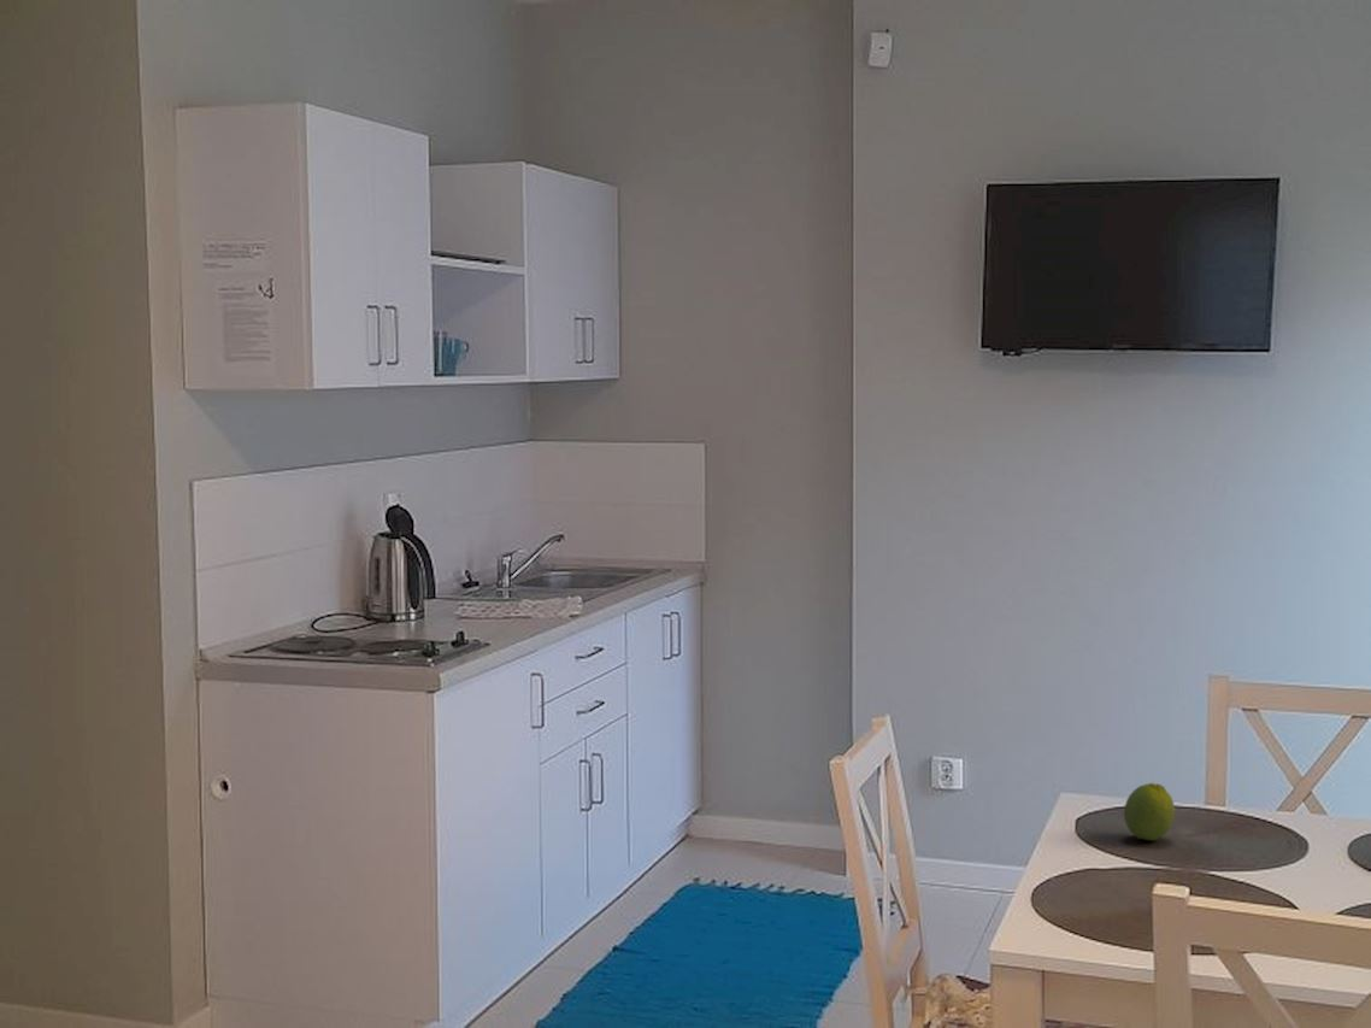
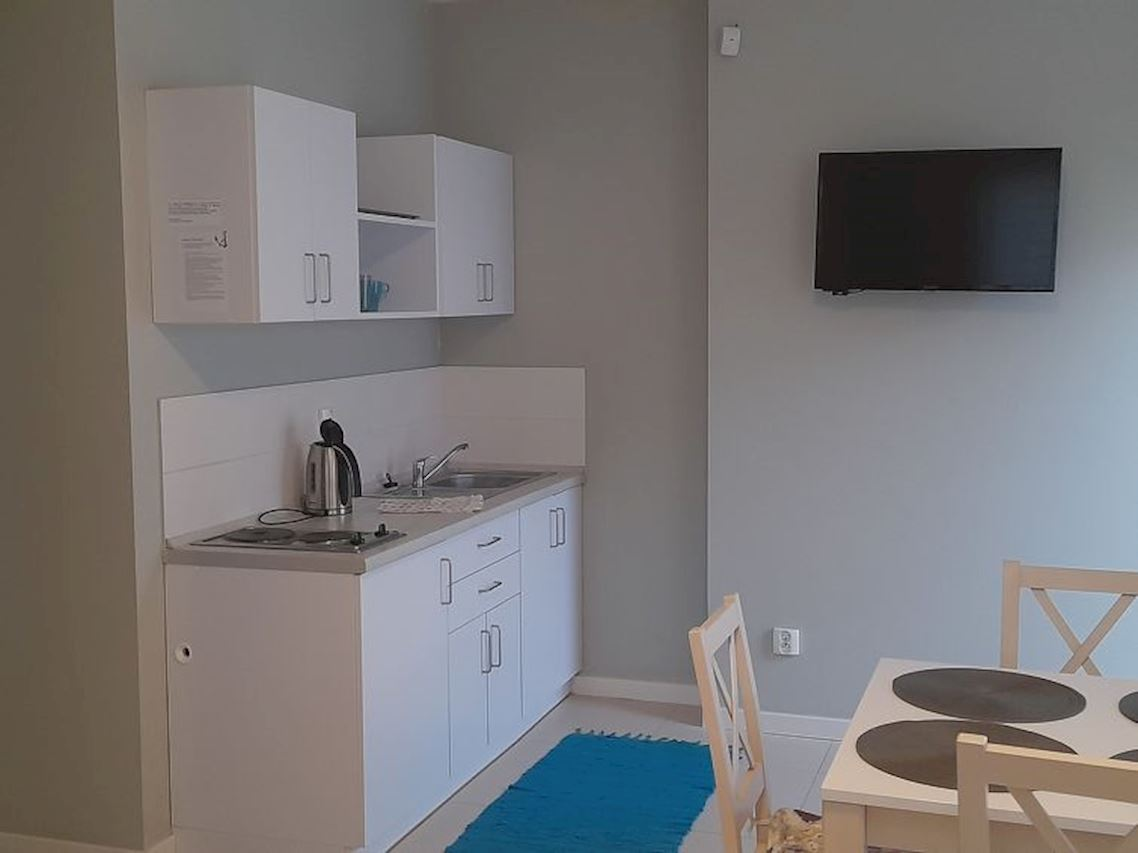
- fruit [1123,782,1176,841]
